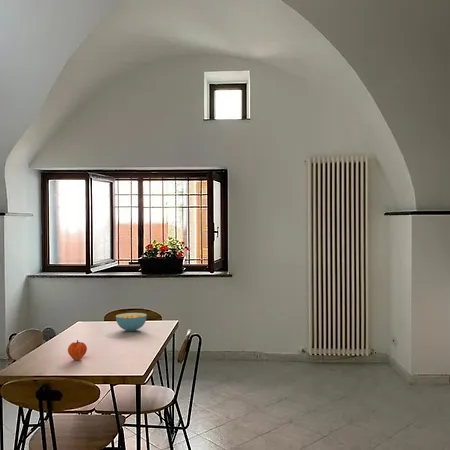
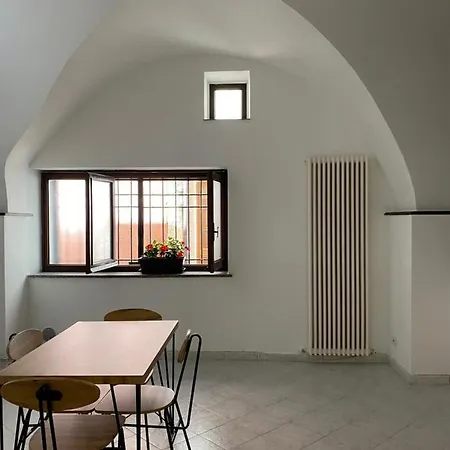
- cereal bowl [115,312,148,332]
- fruit [67,339,88,361]
